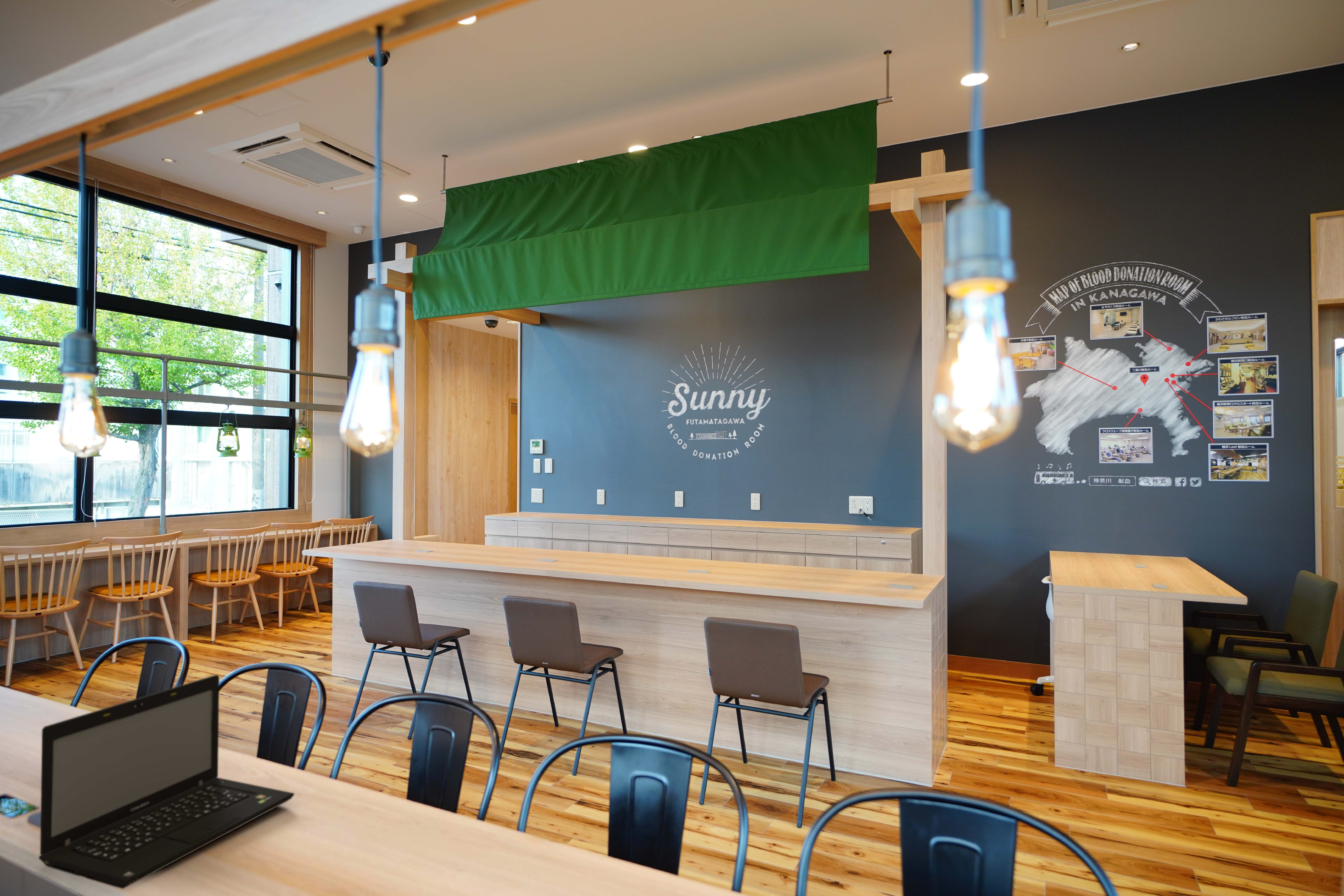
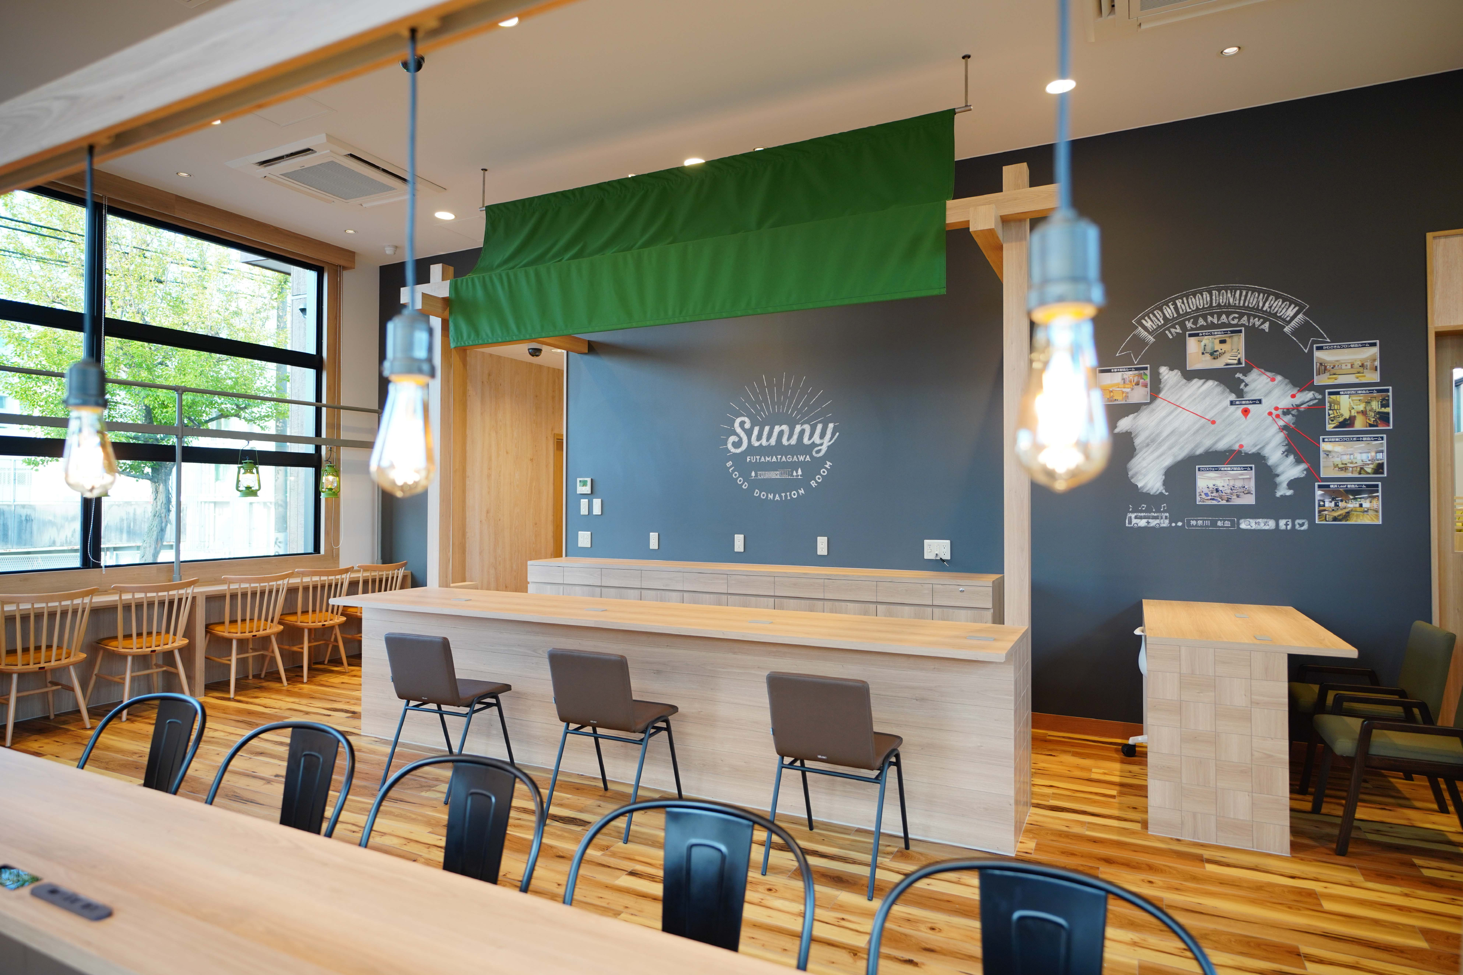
- laptop [38,674,295,889]
